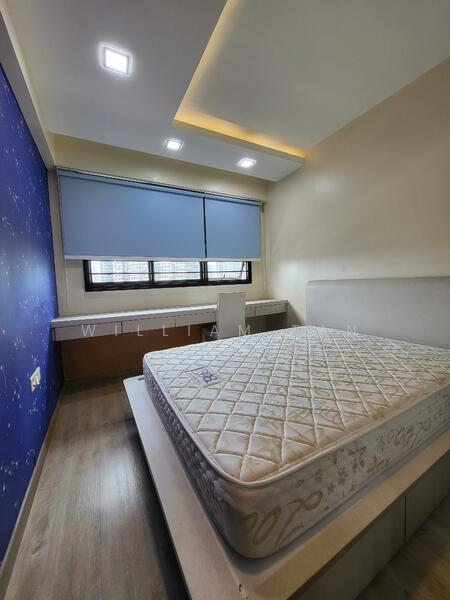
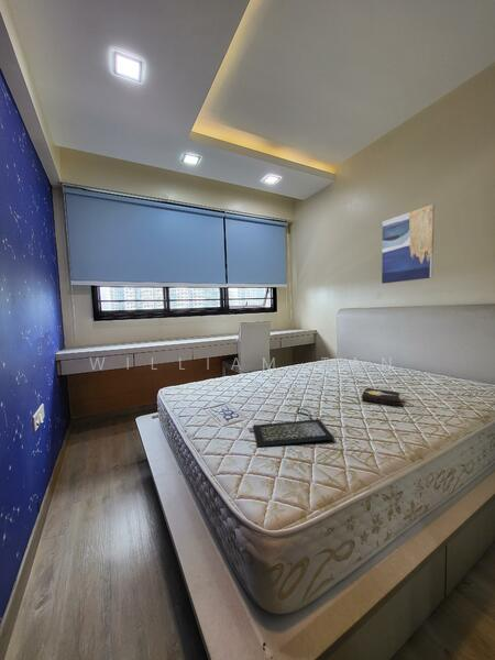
+ hardback book [361,386,404,407]
+ wall art [381,204,436,285]
+ clutch bag [248,407,336,448]
